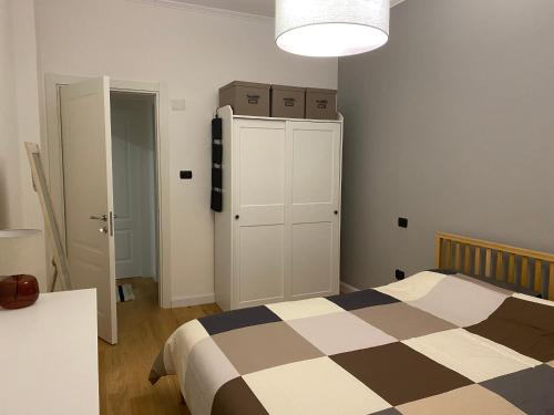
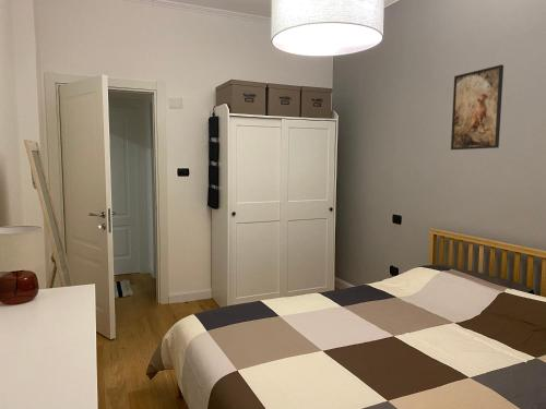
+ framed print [450,63,505,151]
